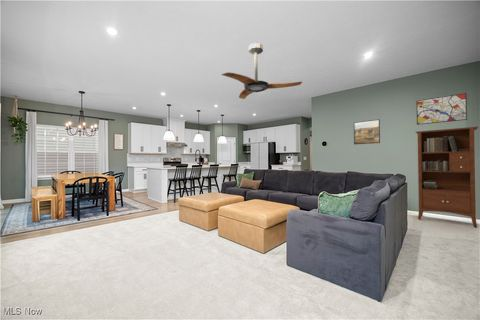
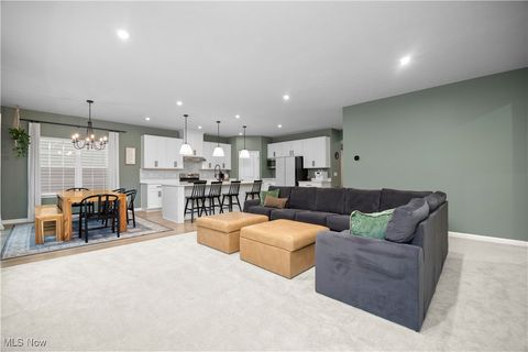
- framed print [353,118,381,145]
- wall art [416,92,468,126]
- bookcase [415,126,479,228]
- ceiling fan [221,42,303,100]
